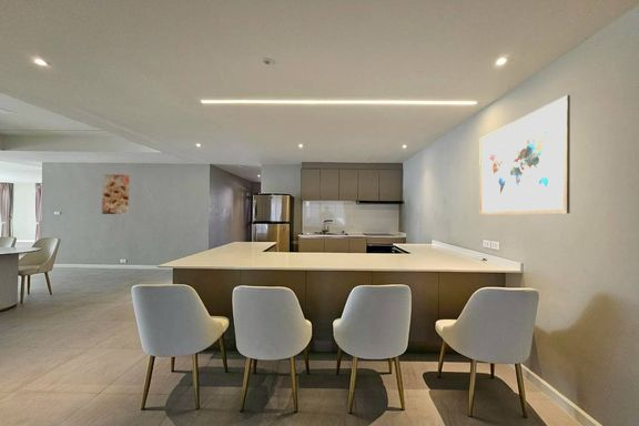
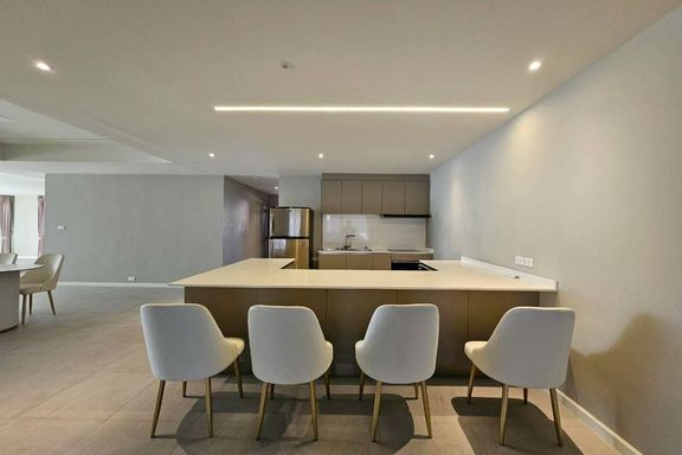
- wall art [478,94,571,216]
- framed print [101,173,131,215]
